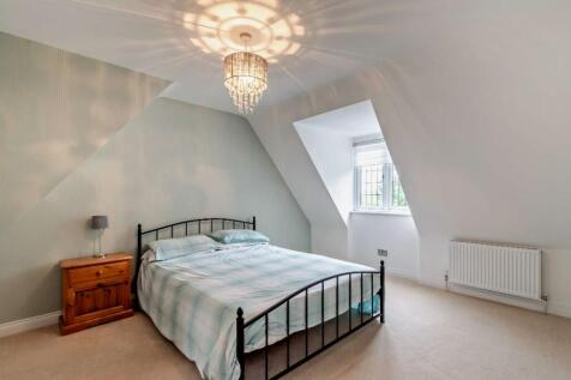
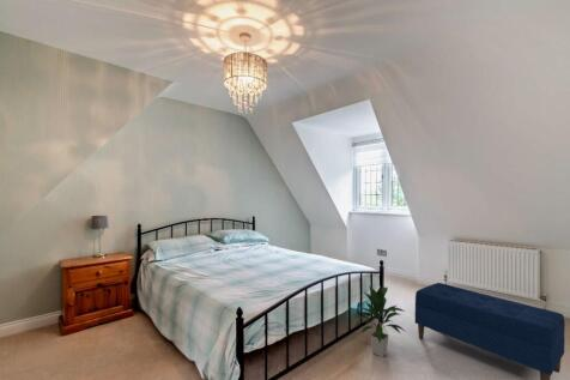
+ bench [414,282,566,380]
+ indoor plant [353,284,406,358]
